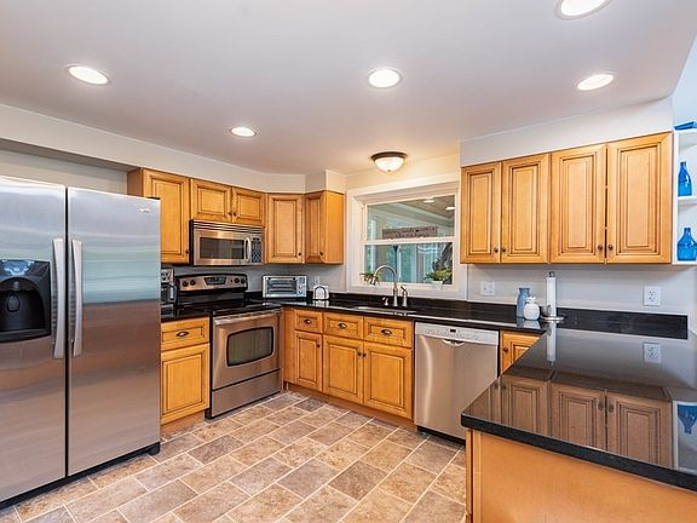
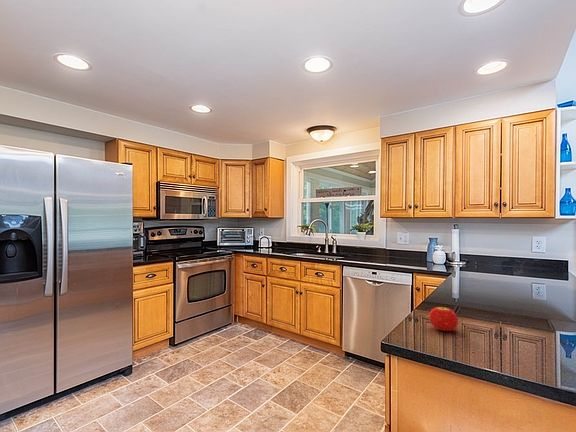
+ fruit [428,305,459,332]
